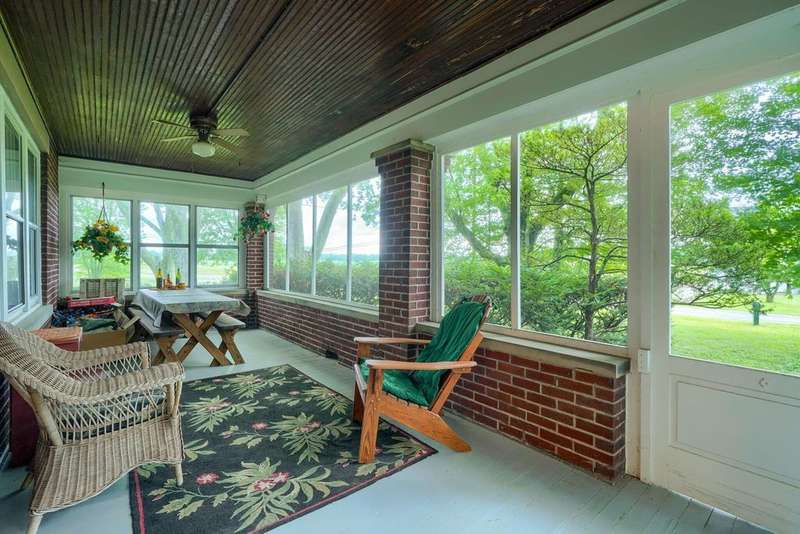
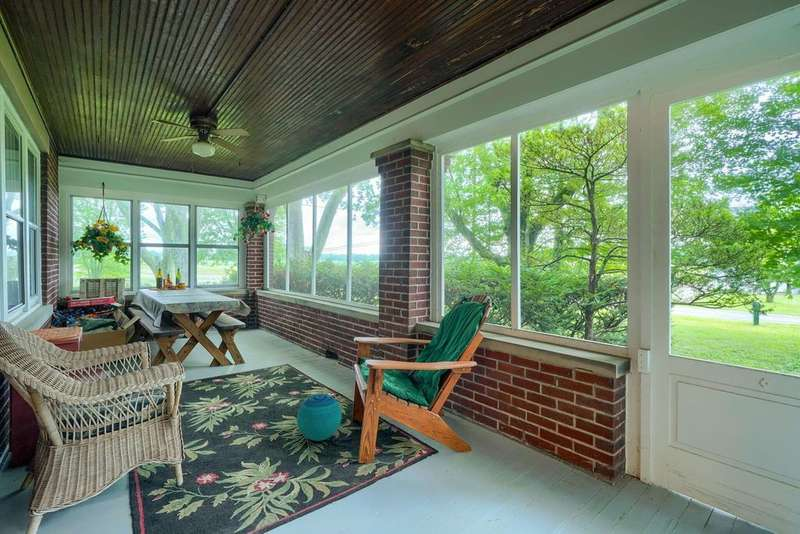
+ decorative ball [296,393,343,442]
